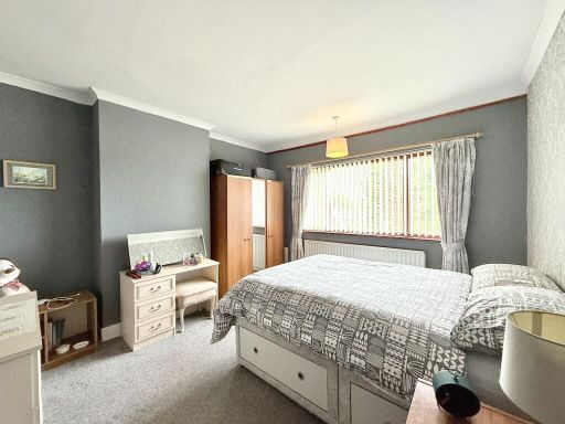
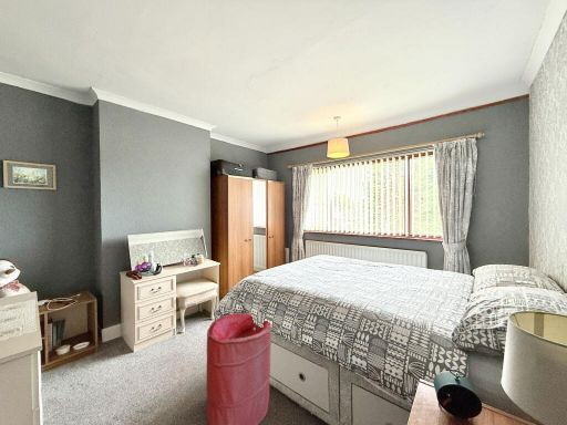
+ laundry hamper [205,312,272,425]
